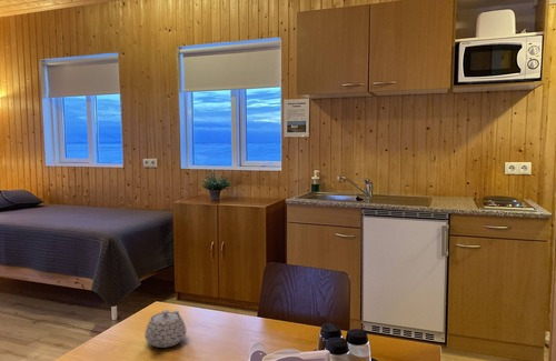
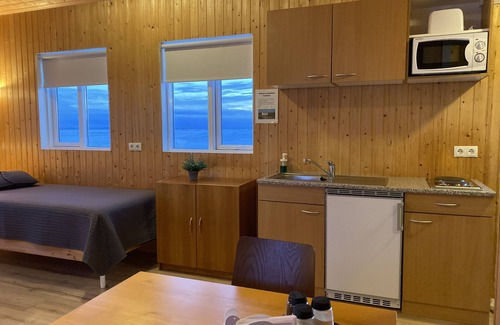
- teapot [143,309,187,349]
